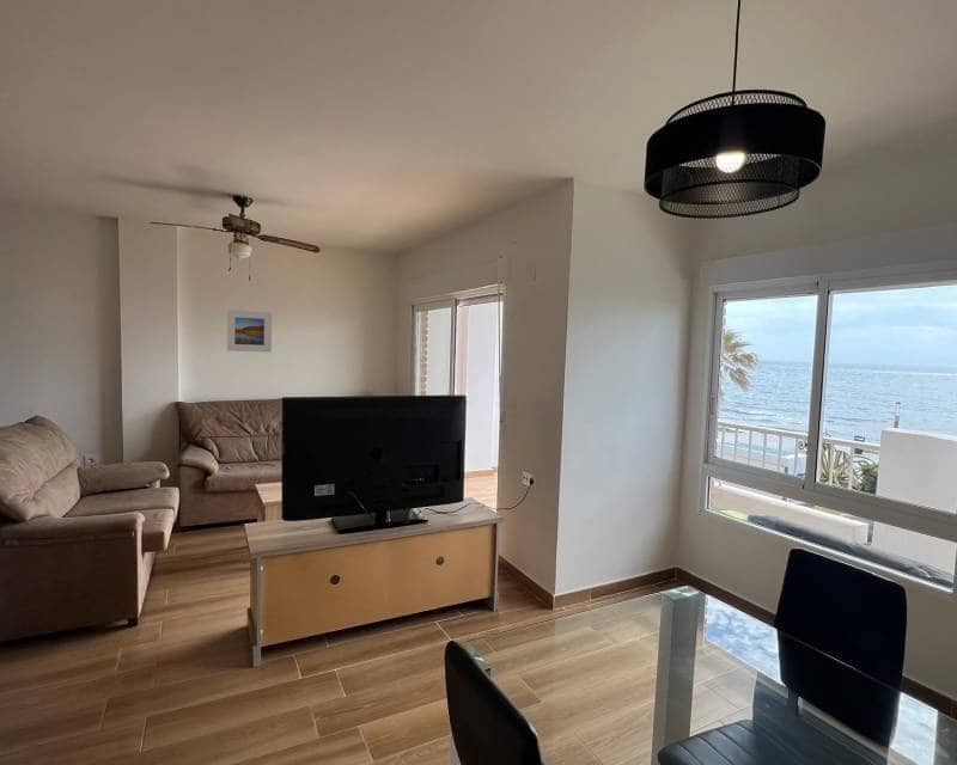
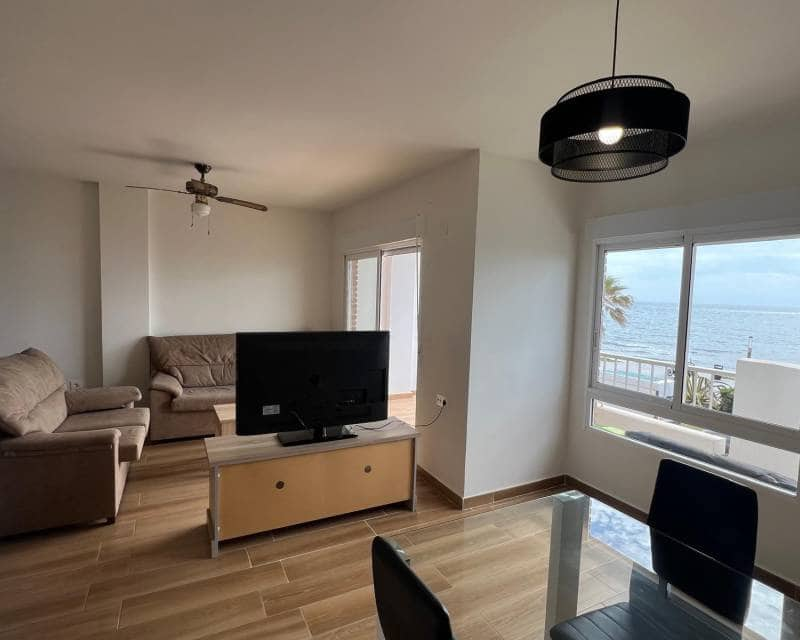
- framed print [226,308,273,354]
